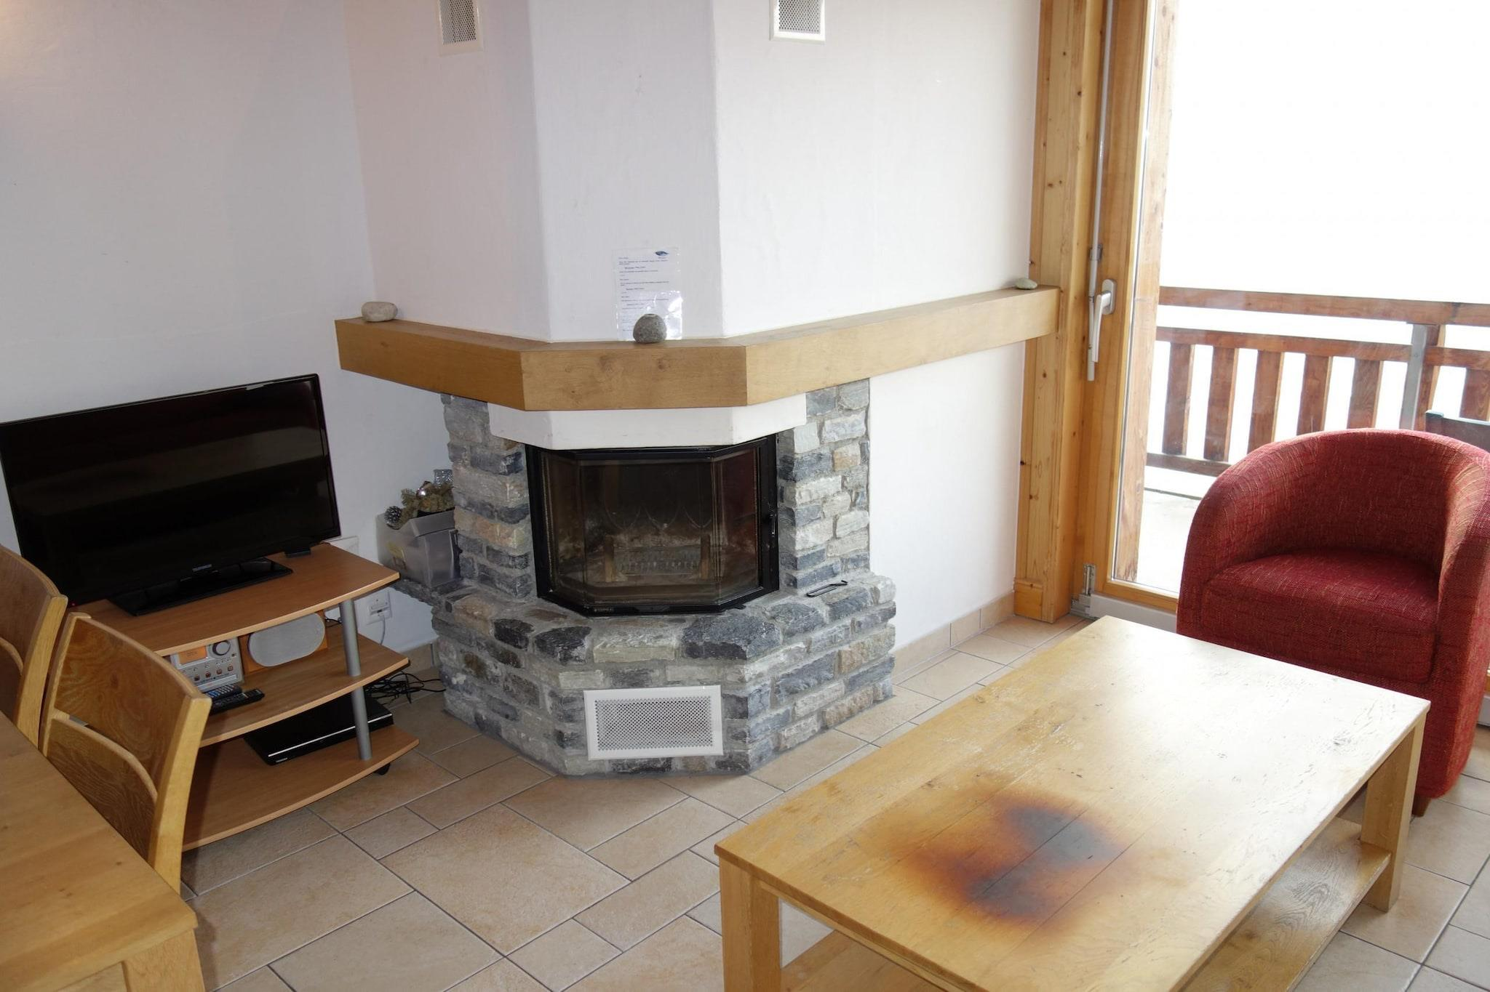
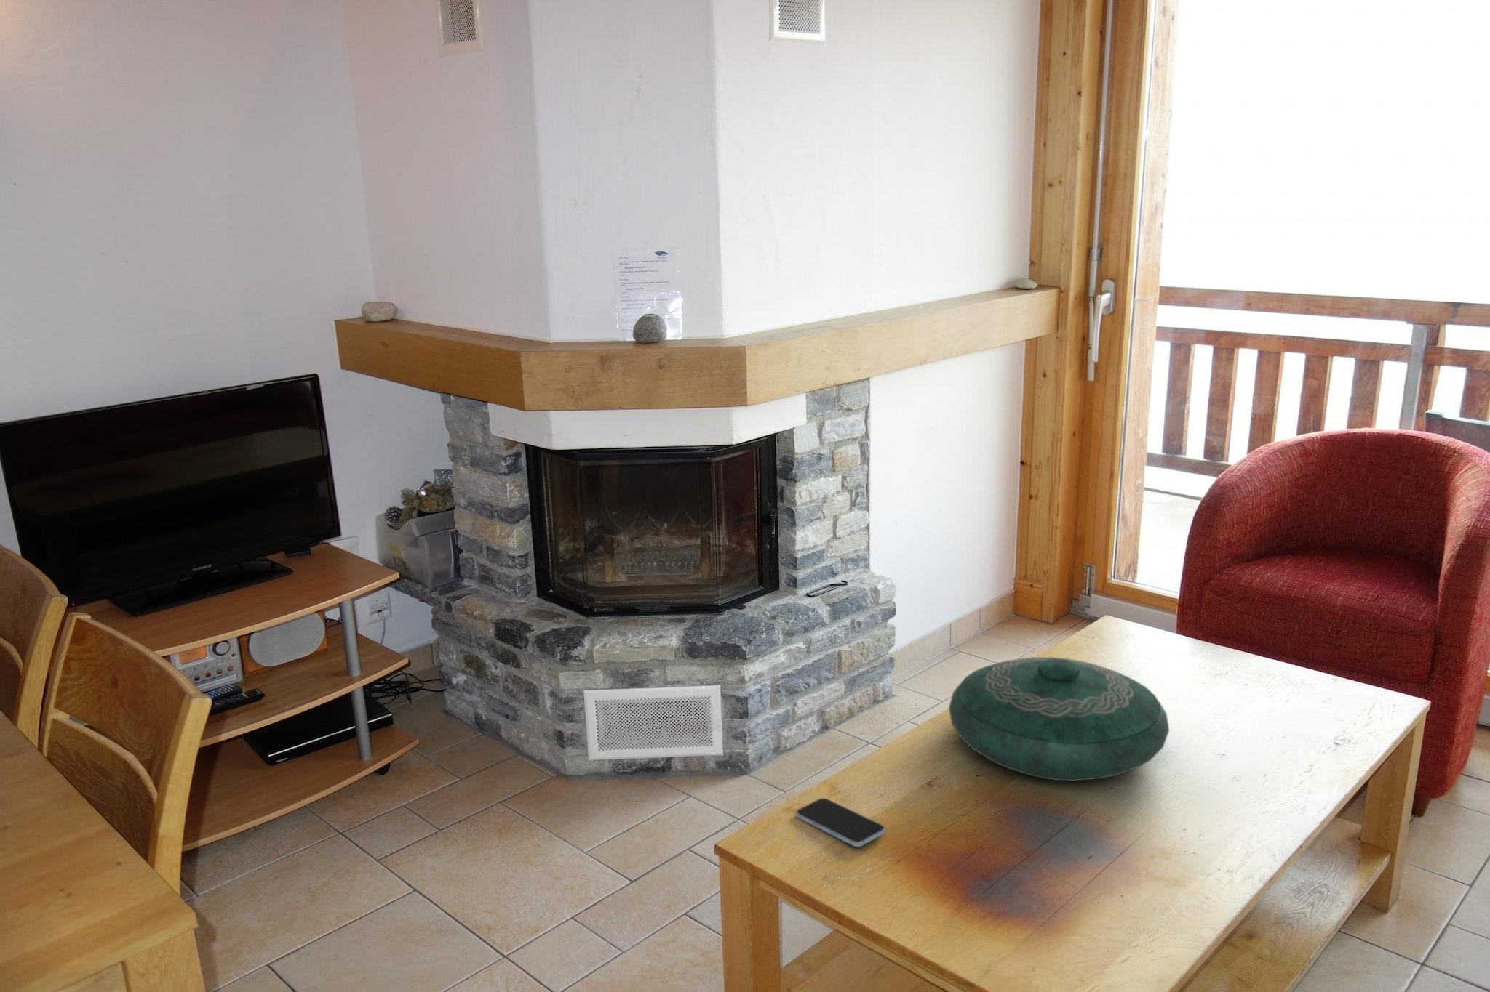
+ decorative bowl [948,657,1170,782]
+ smartphone [795,797,885,847]
